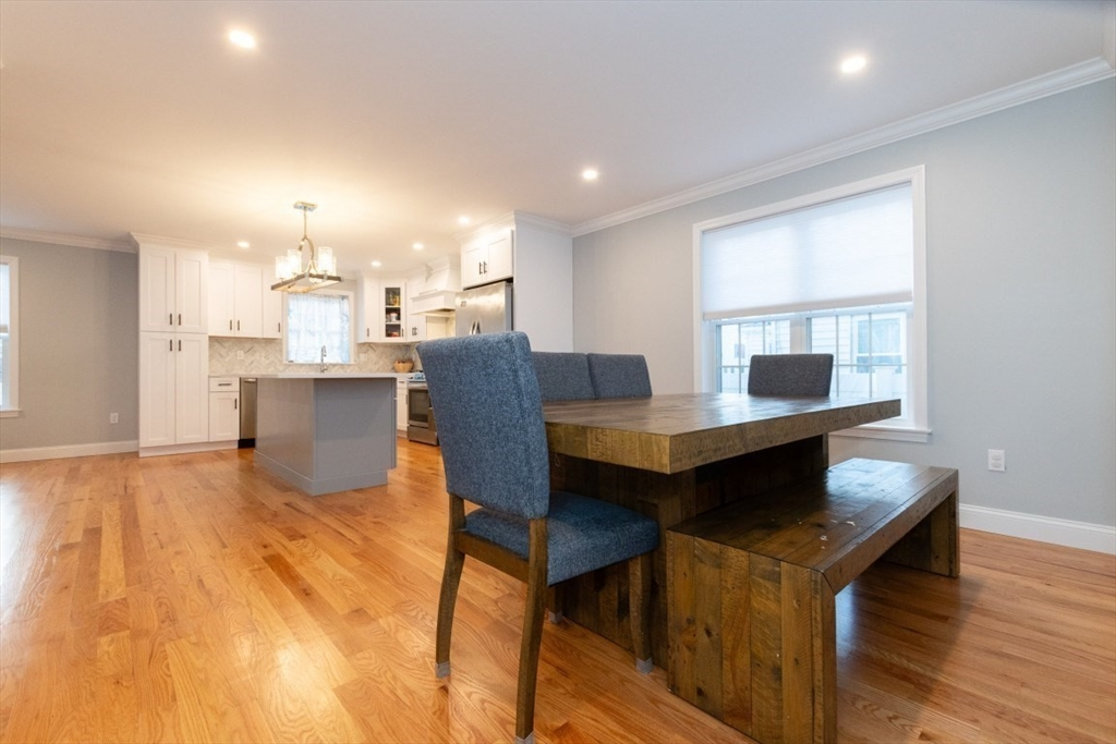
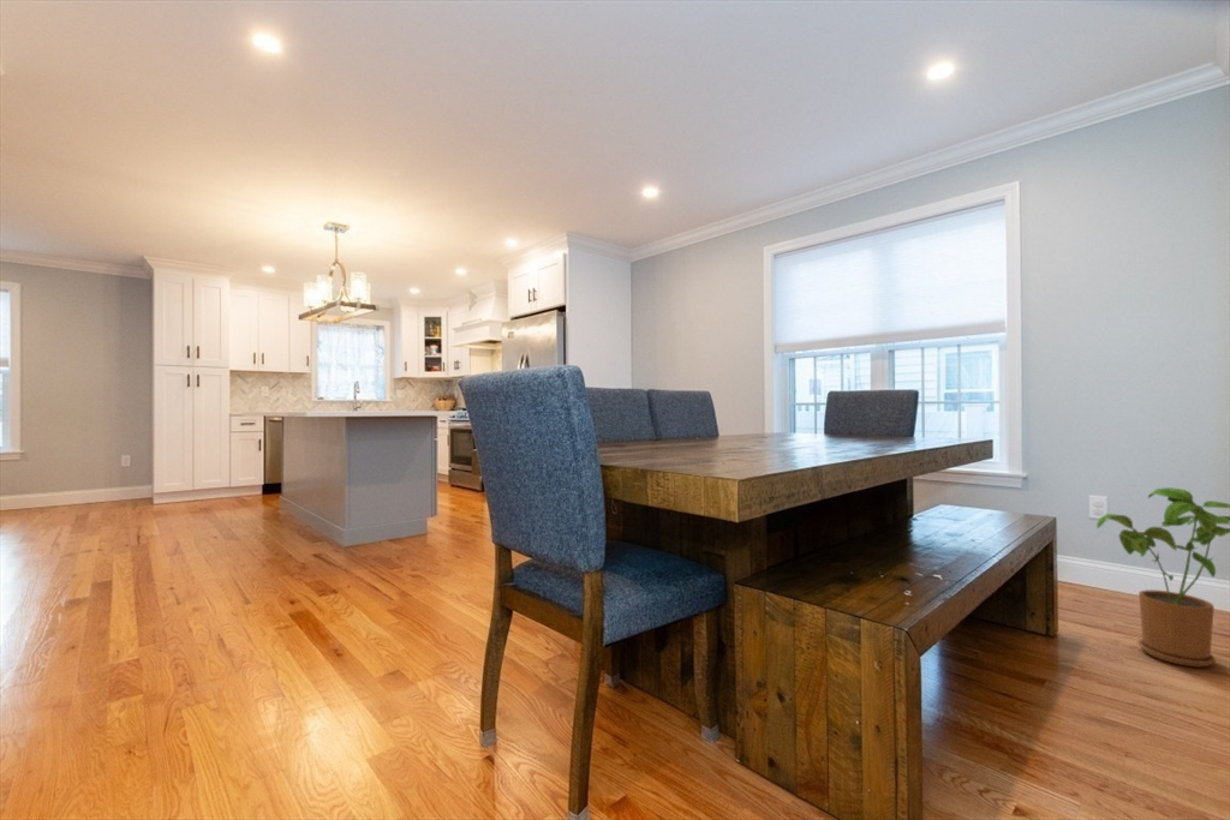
+ house plant [1095,486,1230,669]
